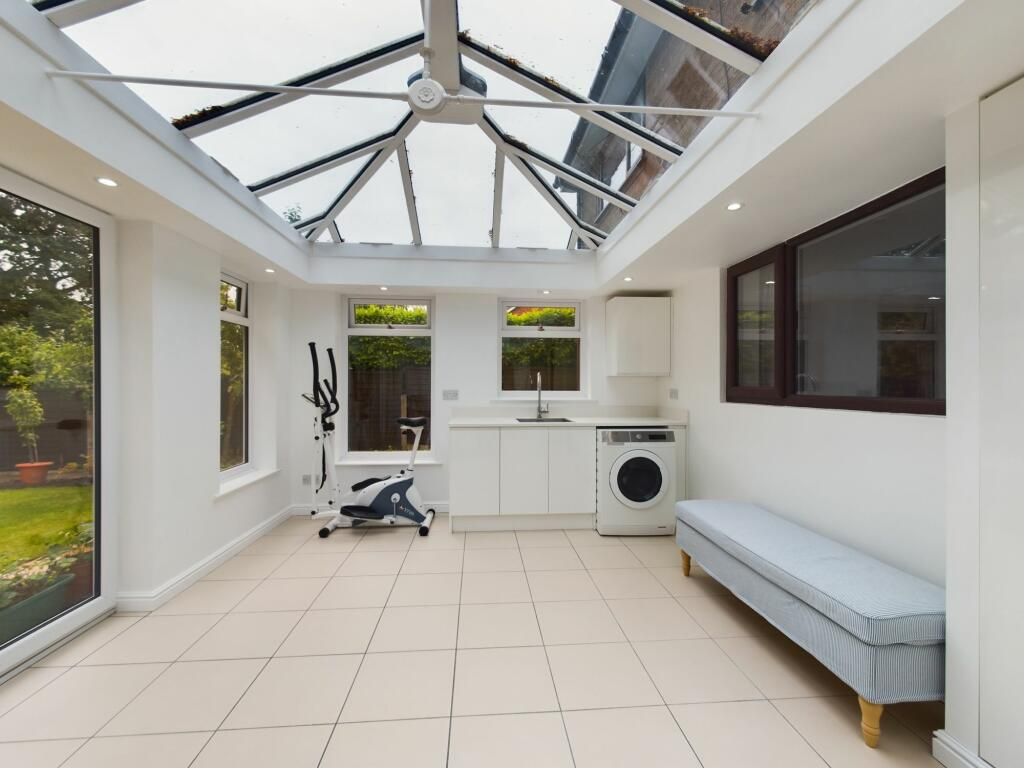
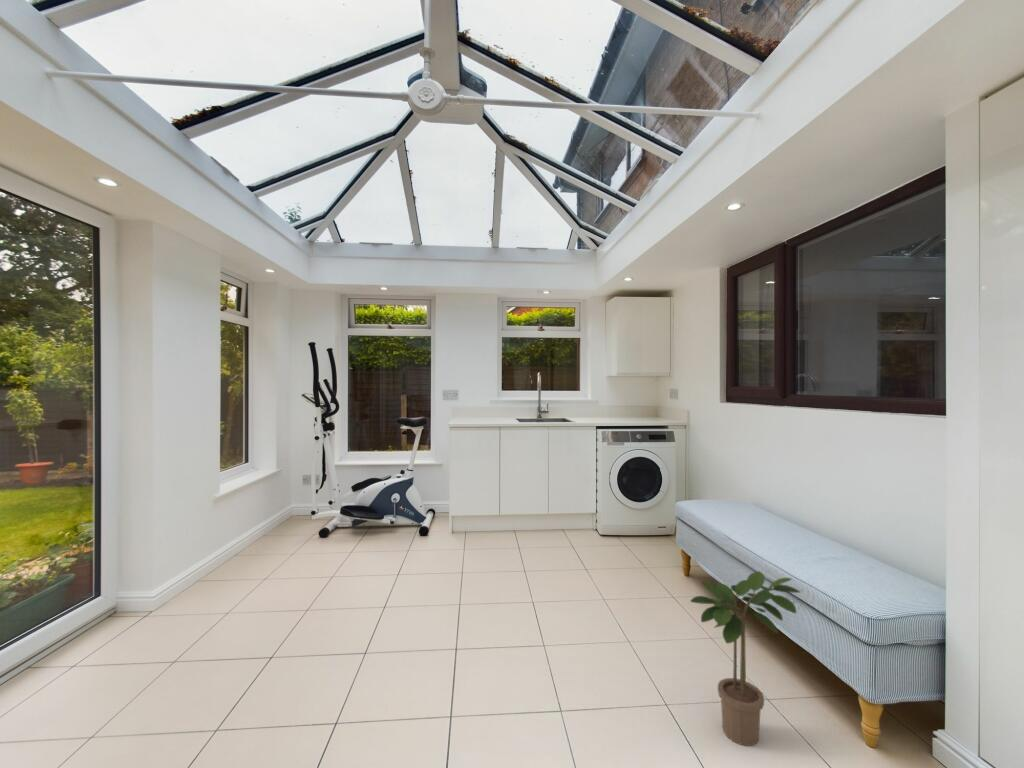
+ potted plant [689,570,801,747]
